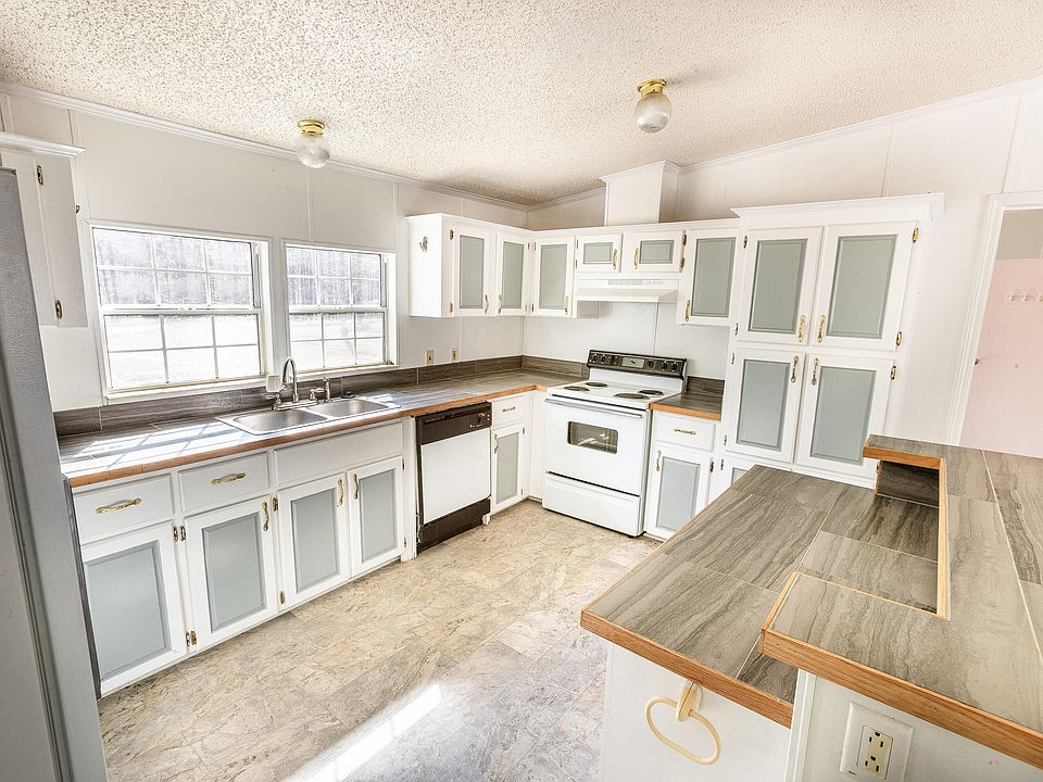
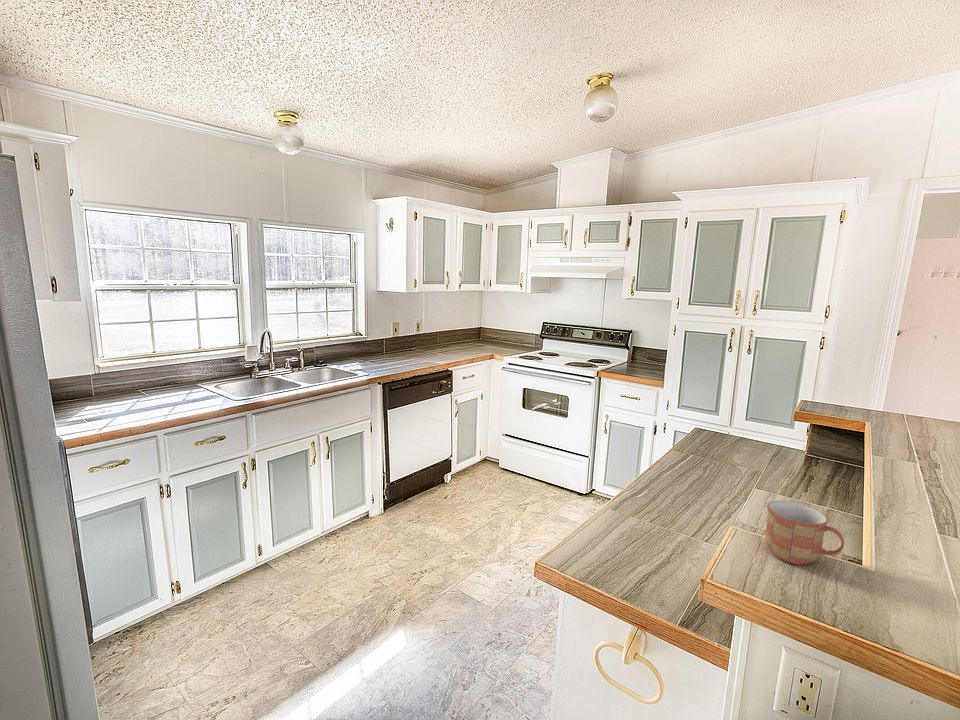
+ mug [764,500,845,566]
